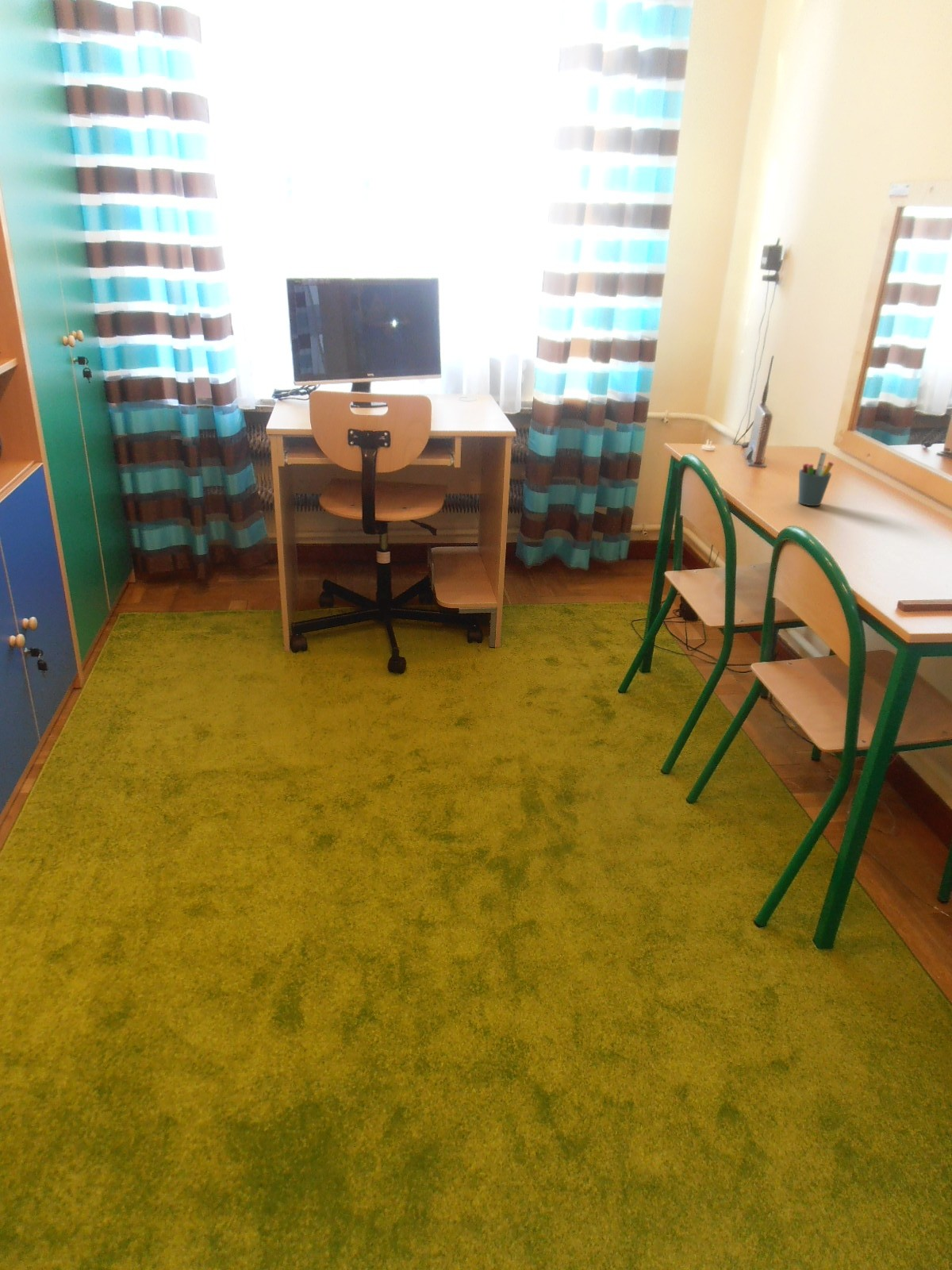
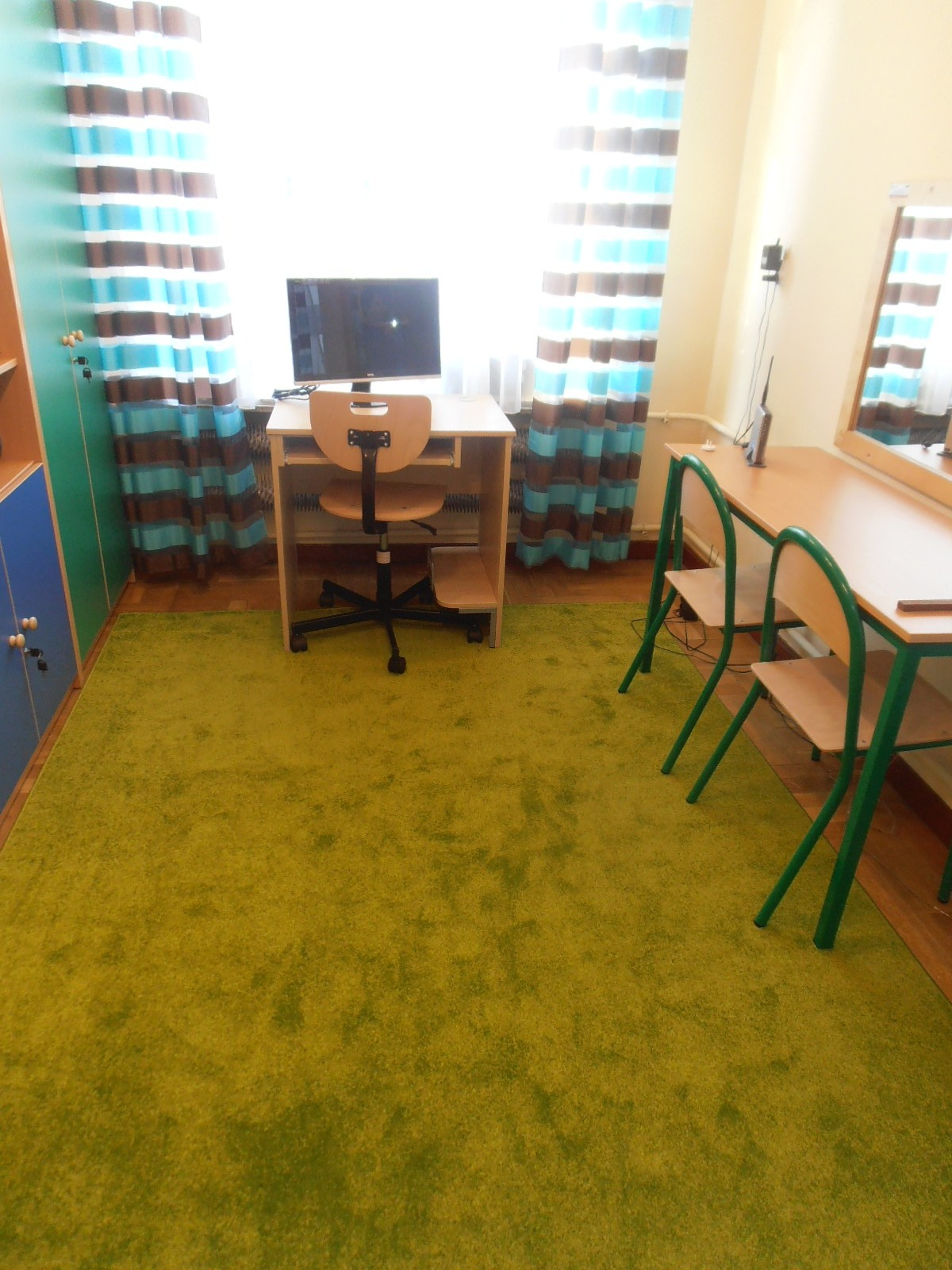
- pen holder [797,452,834,506]
